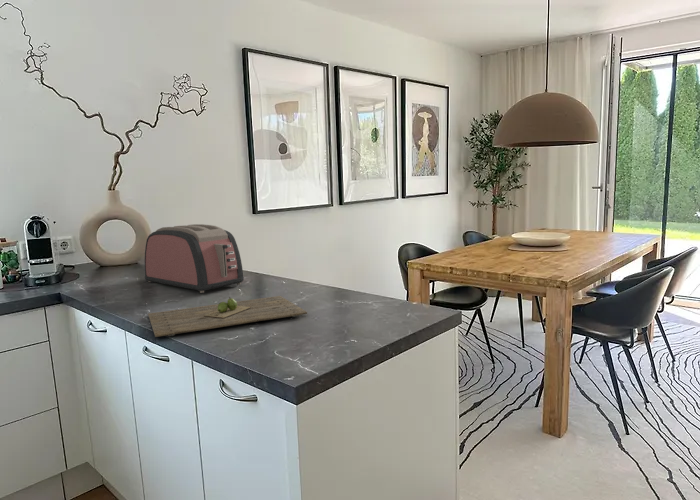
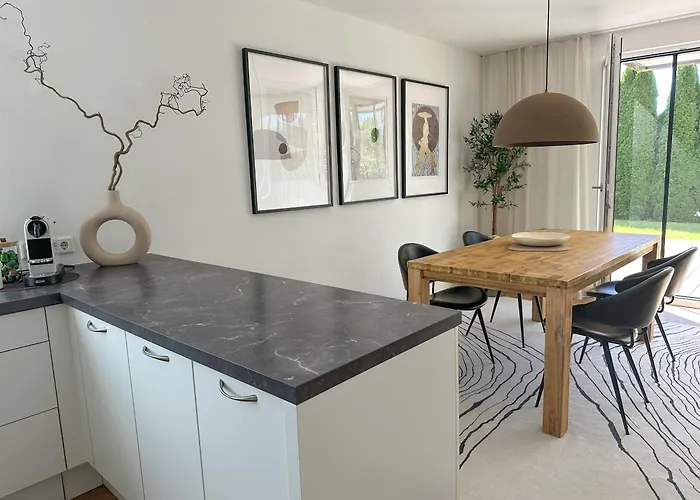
- cutting board [147,295,308,338]
- toaster [144,223,245,294]
